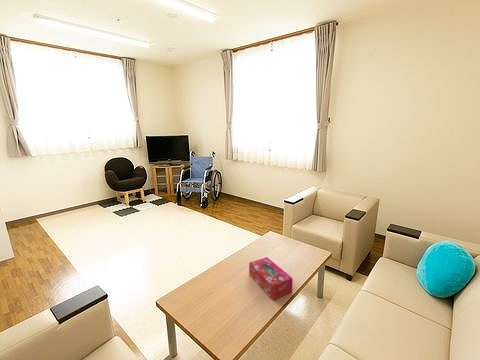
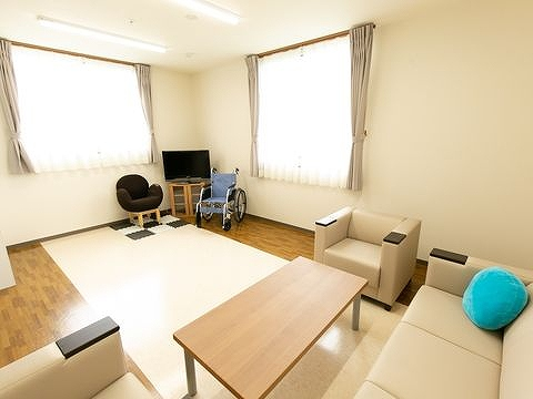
- tissue box [248,256,294,301]
